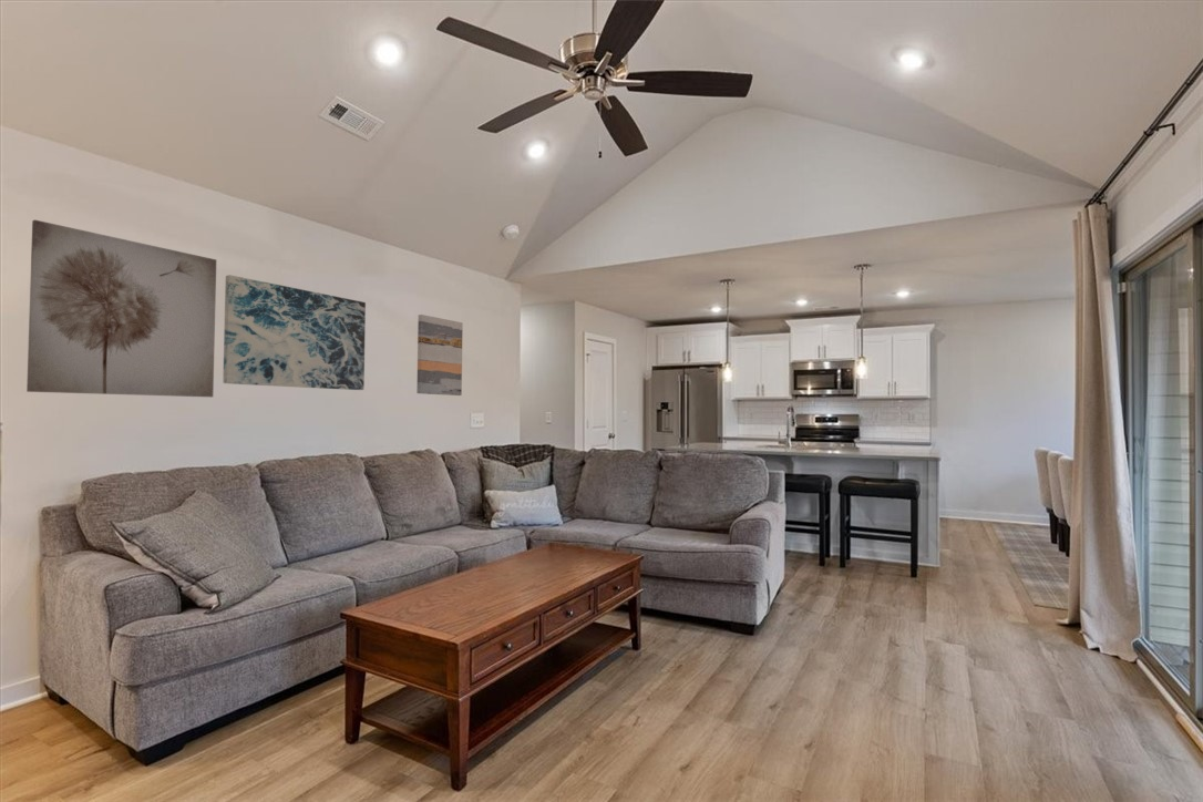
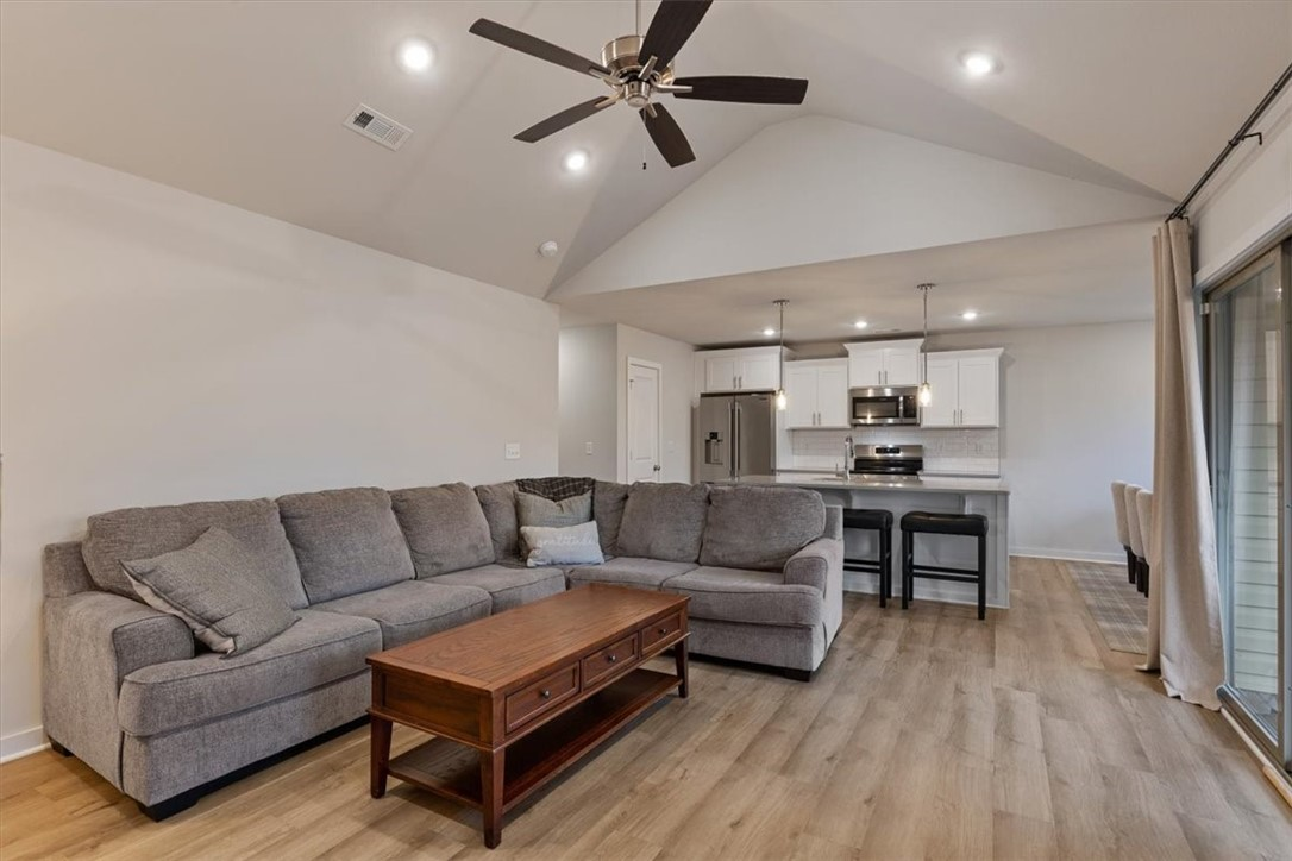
- wall art [222,274,367,391]
- wall art [415,313,464,397]
- wall art [25,218,217,398]
